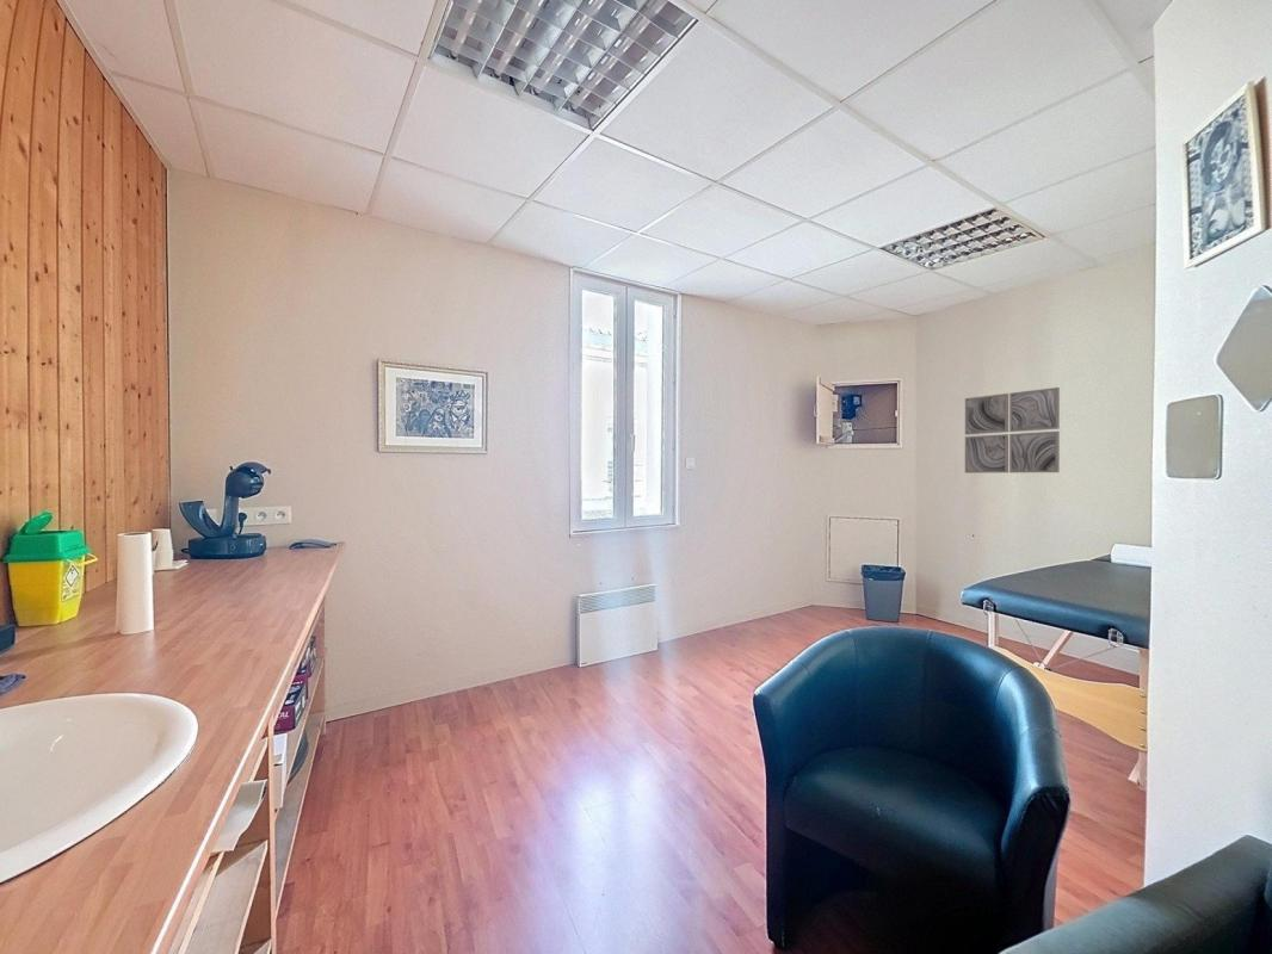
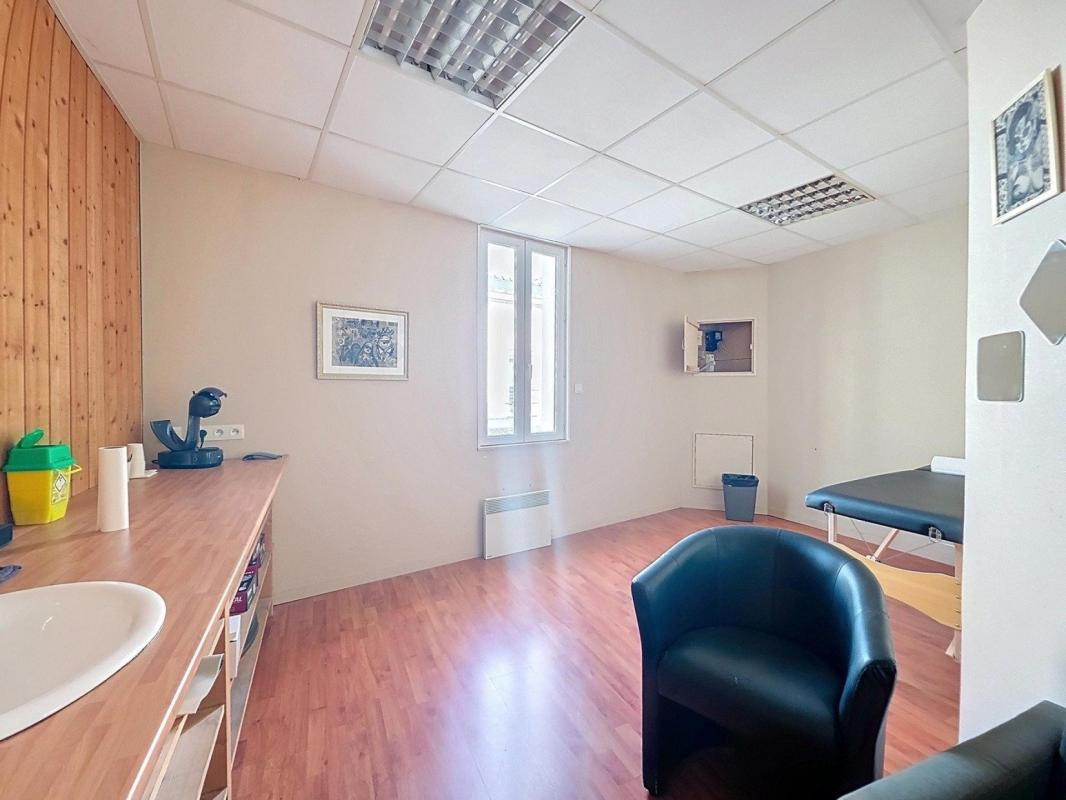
- wall art [964,386,1061,475]
